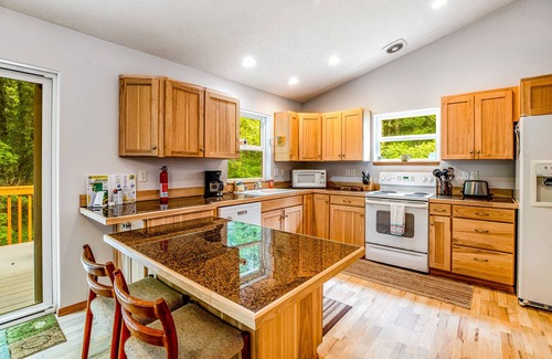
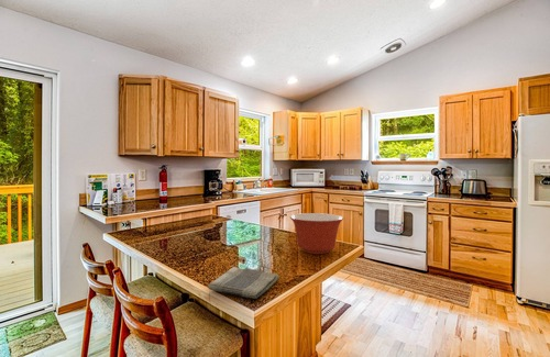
+ dish towel [207,266,280,300]
+ mixing bowl [289,212,344,255]
